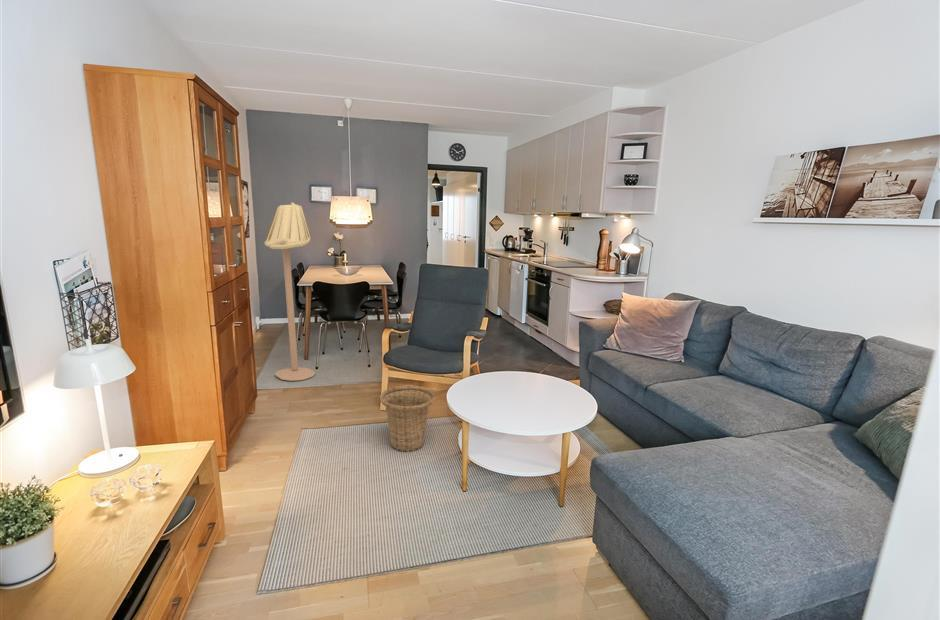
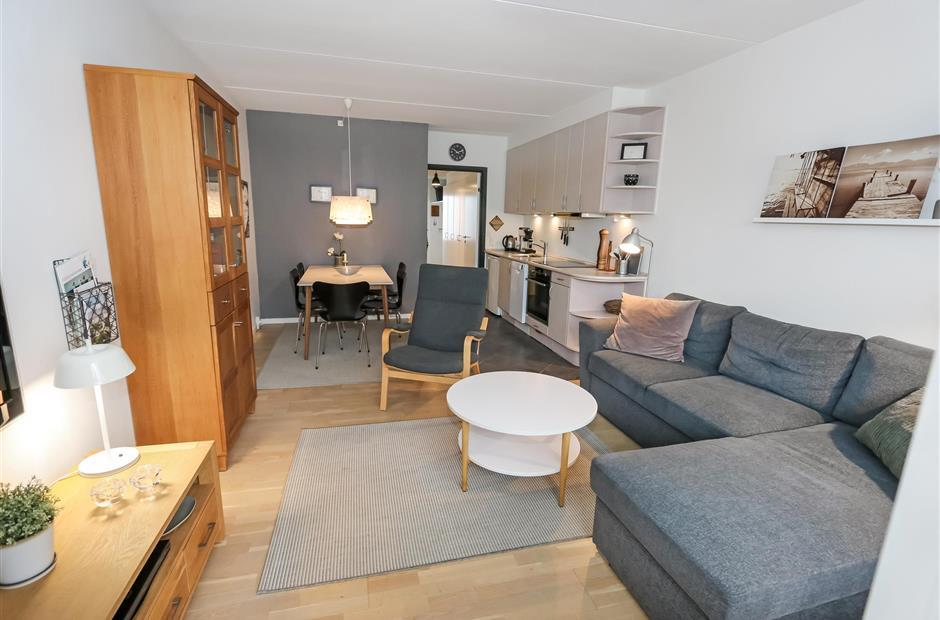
- floor lamp [263,202,316,382]
- basket [379,384,437,453]
